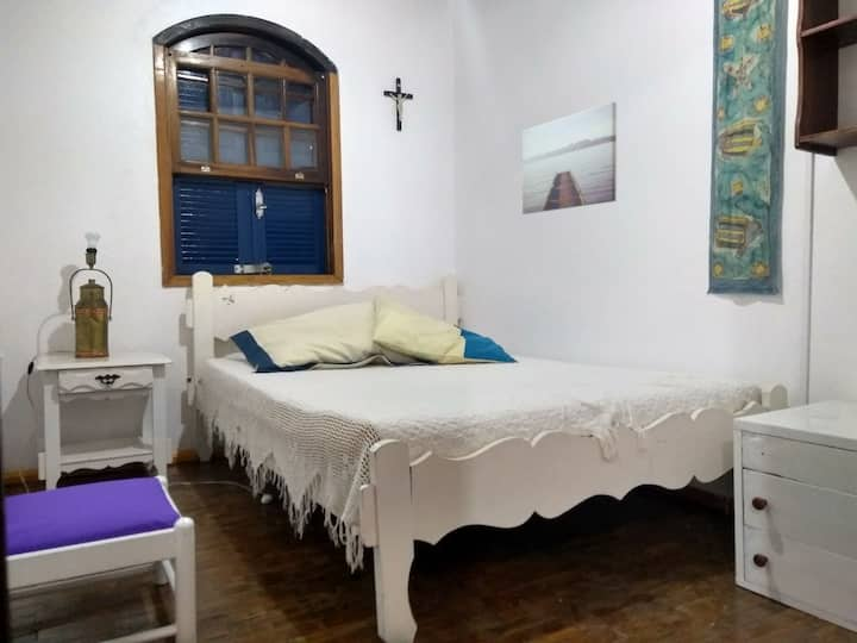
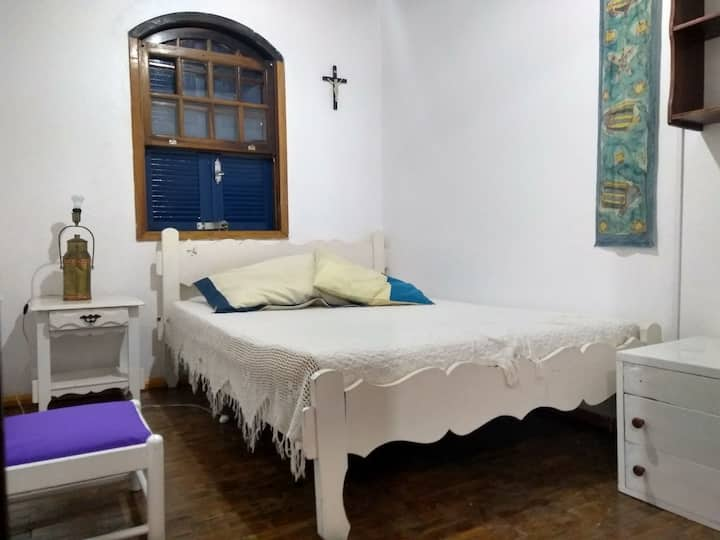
- wall art [521,101,618,216]
